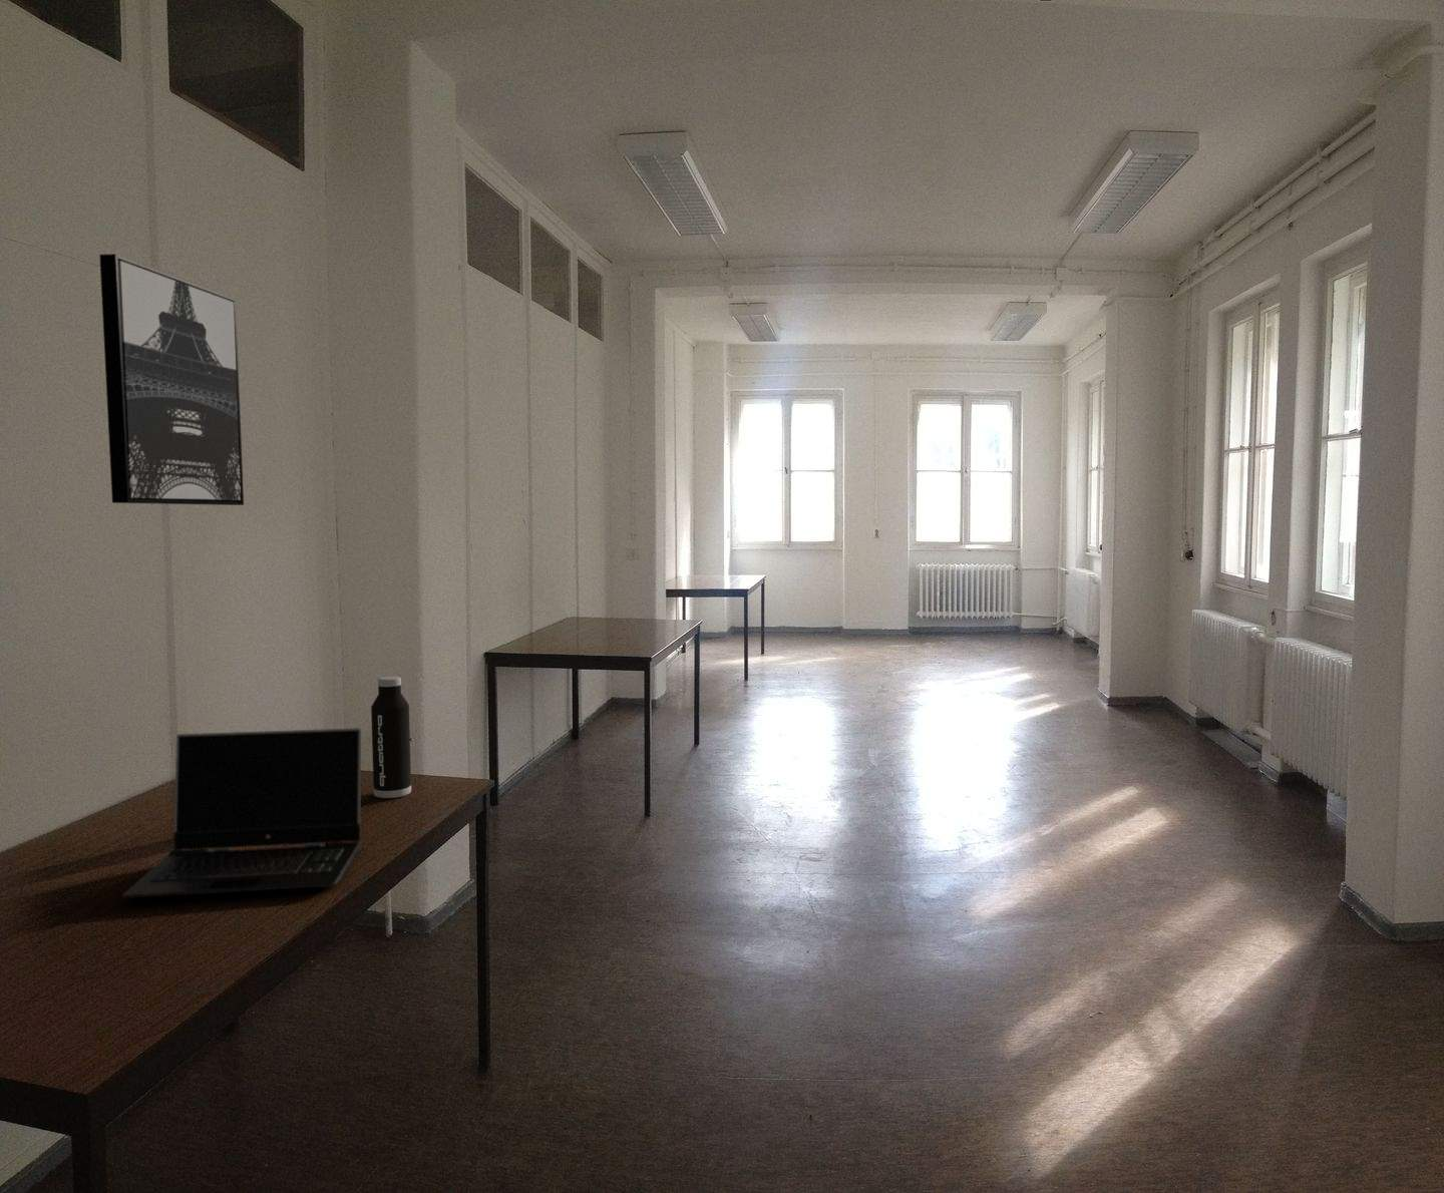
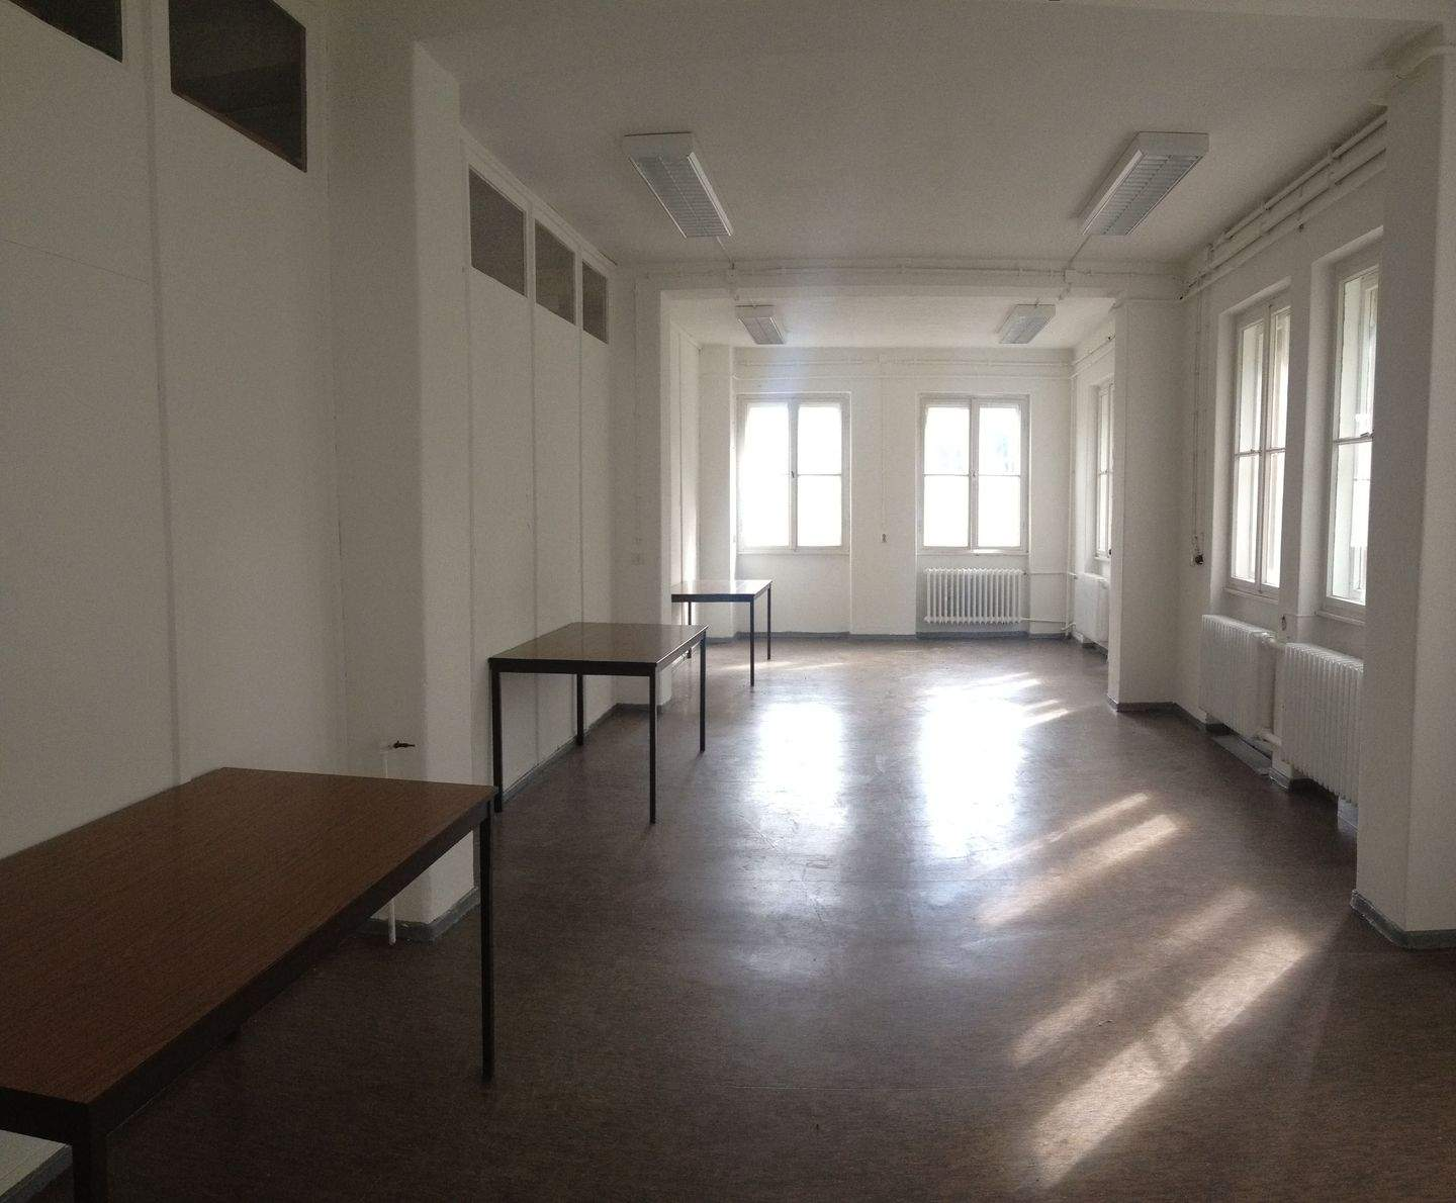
- water bottle [371,676,413,799]
- laptop computer [121,727,362,899]
- wall art [98,253,245,506]
